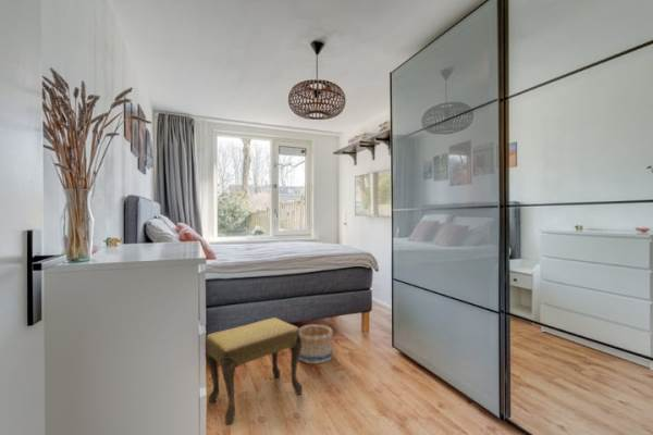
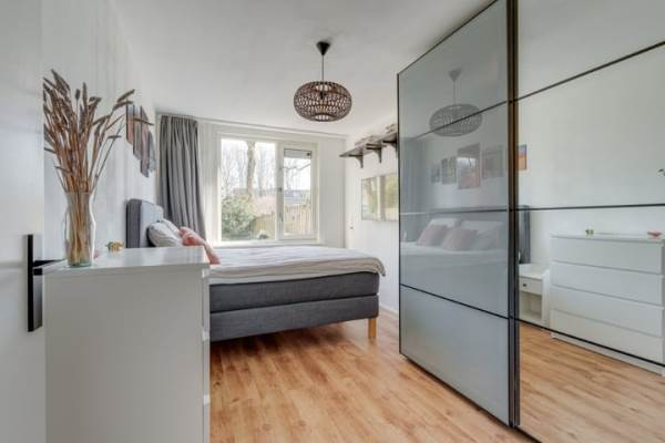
- basket [298,323,334,365]
- footstool [205,316,304,426]
